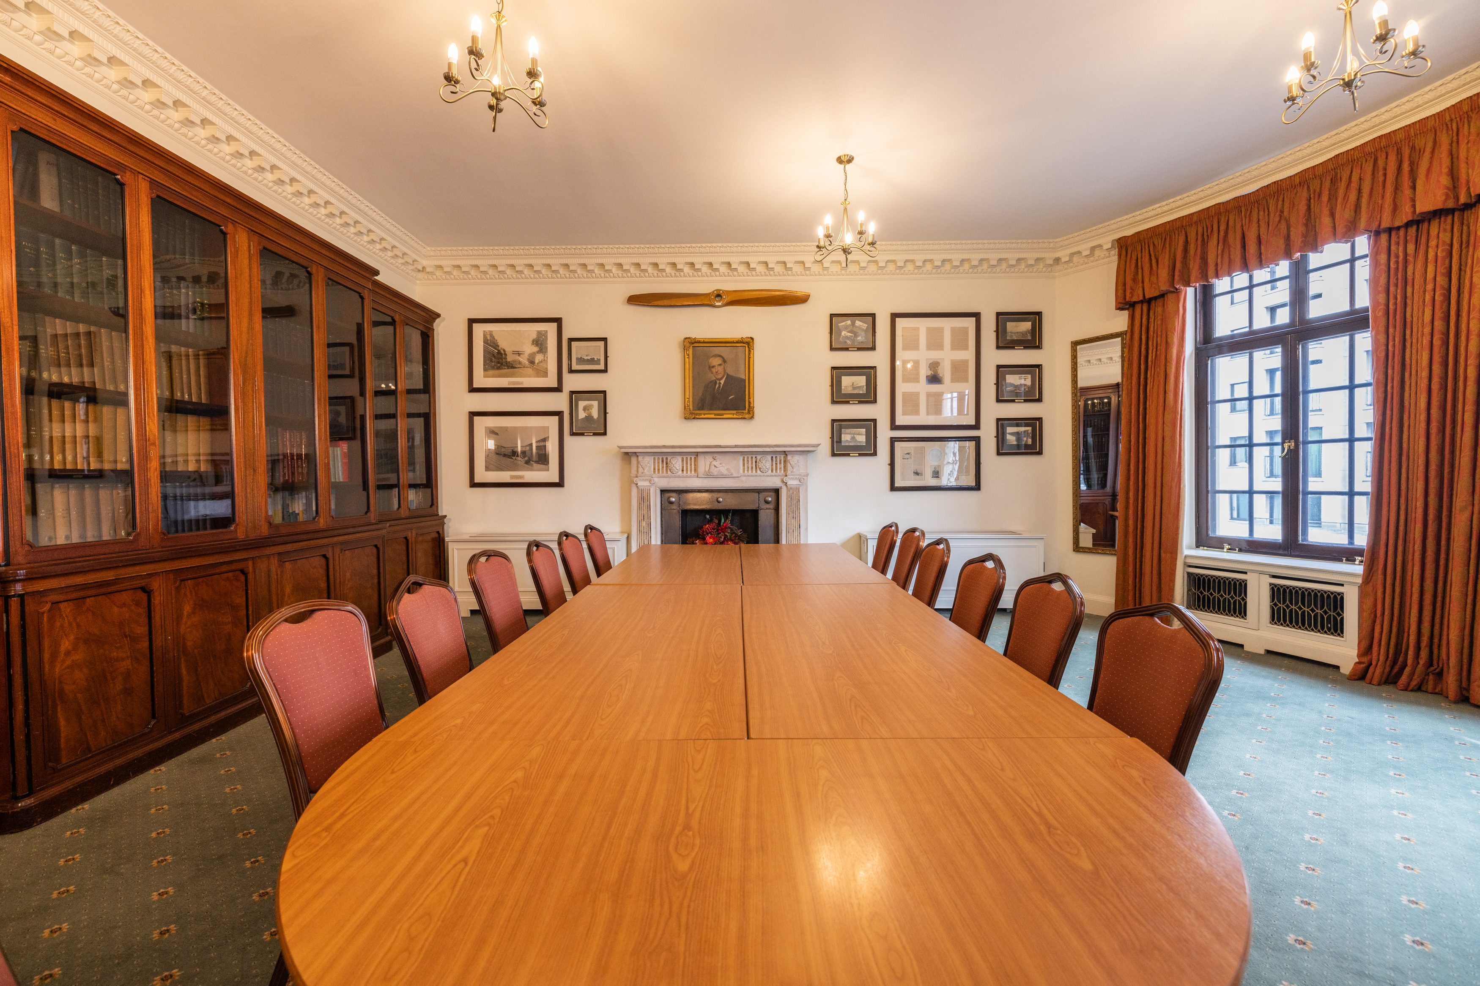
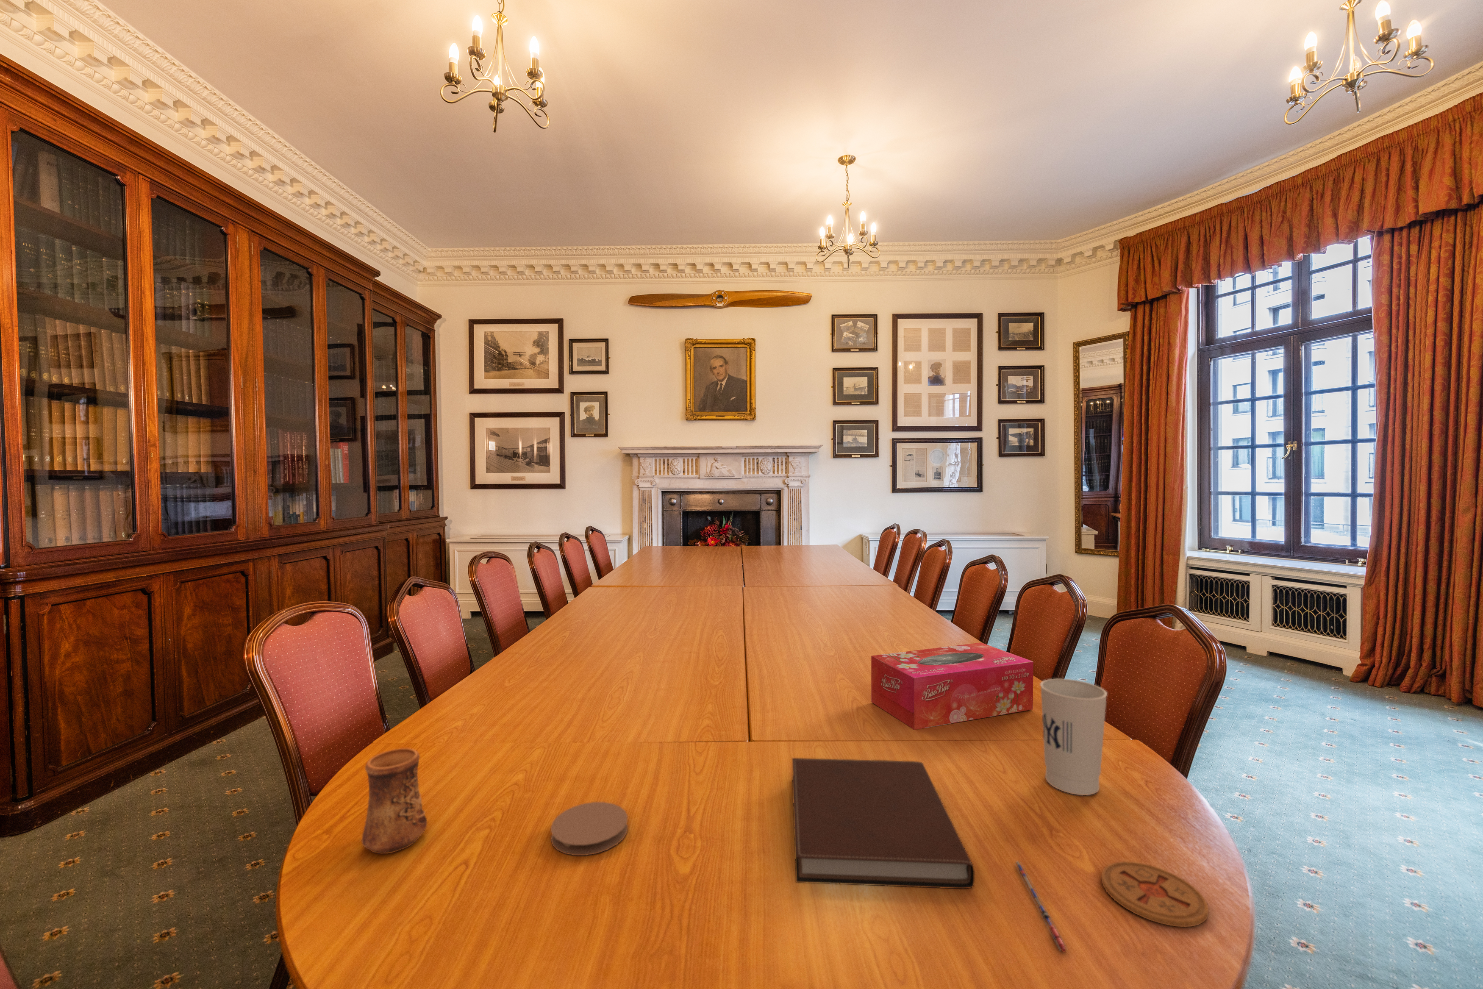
+ coaster [551,801,628,855]
+ tissue box [871,642,1034,730]
+ pen [1014,861,1068,953]
+ cup [1039,679,1108,796]
+ notebook [791,757,975,889]
+ cup [362,748,427,854]
+ coaster [1101,861,1209,927]
